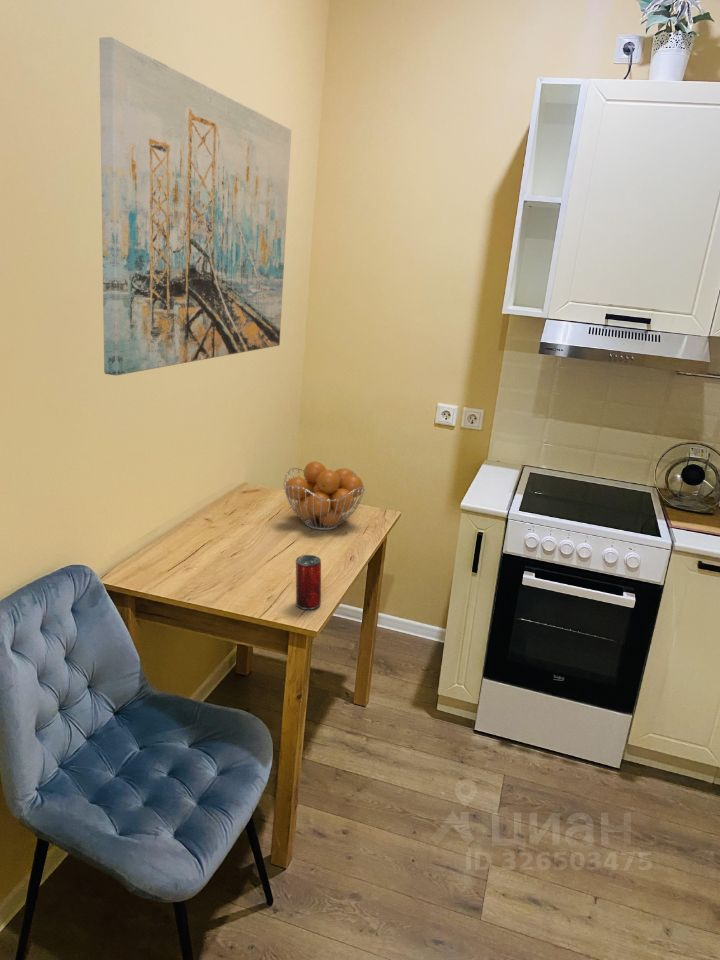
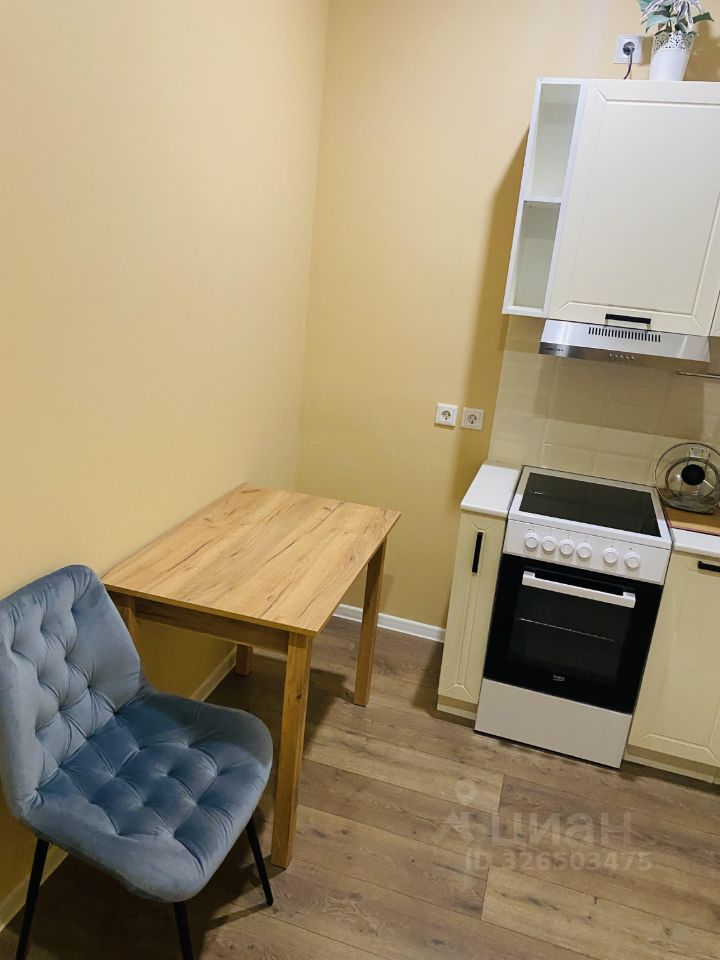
- beverage can [295,554,322,610]
- fruit basket [283,461,366,531]
- wall art [98,36,292,377]
